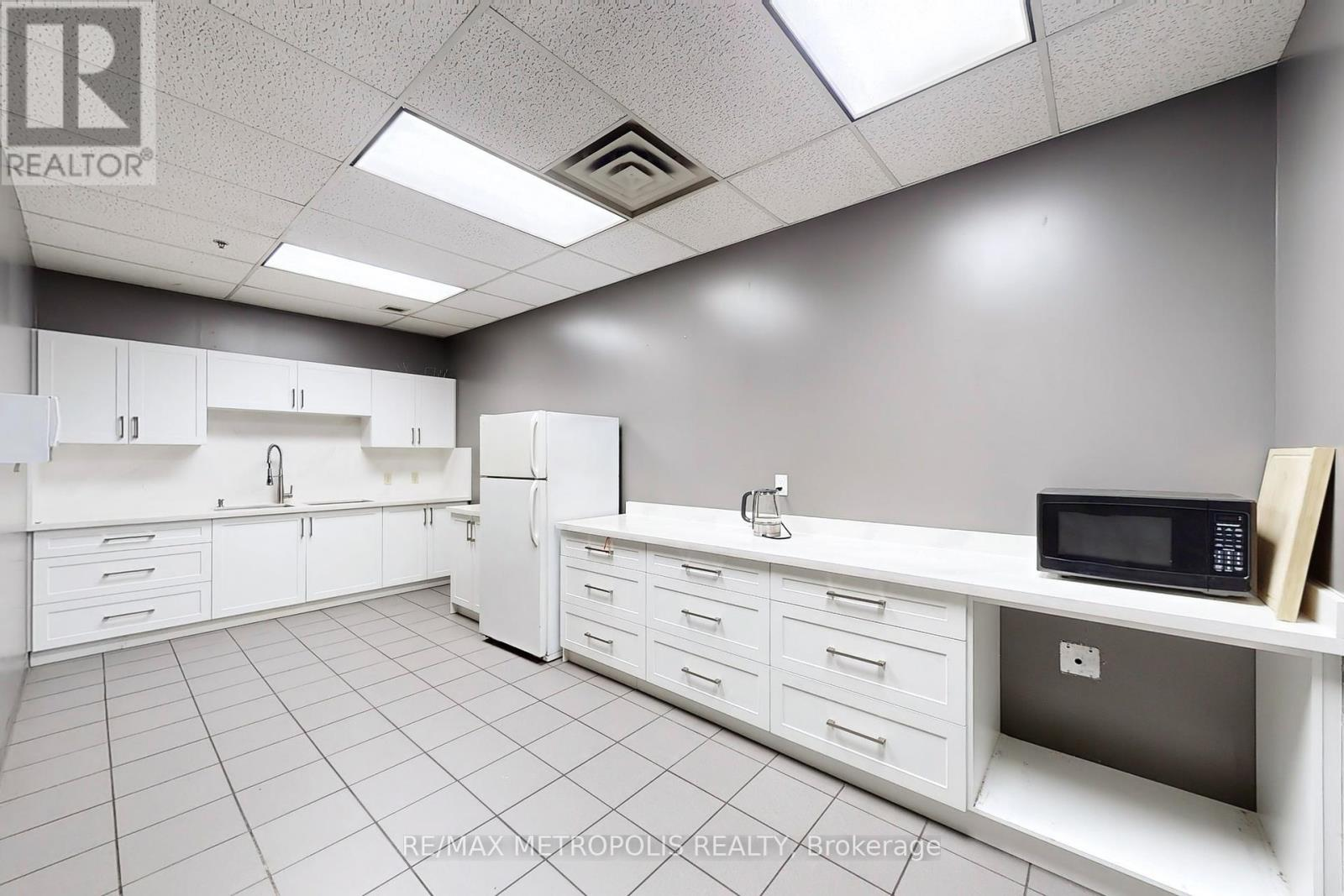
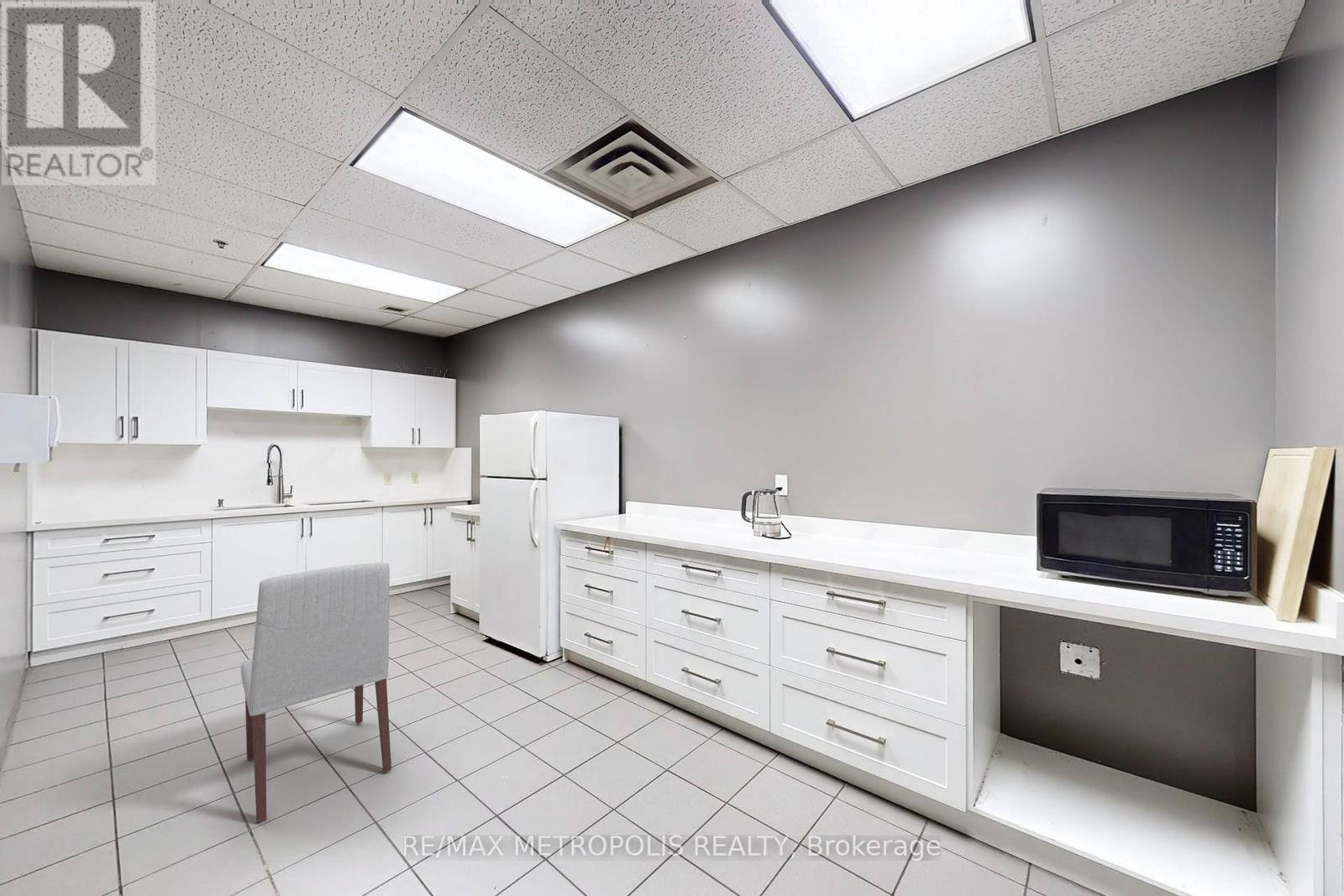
+ chair [240,562,392,824]
